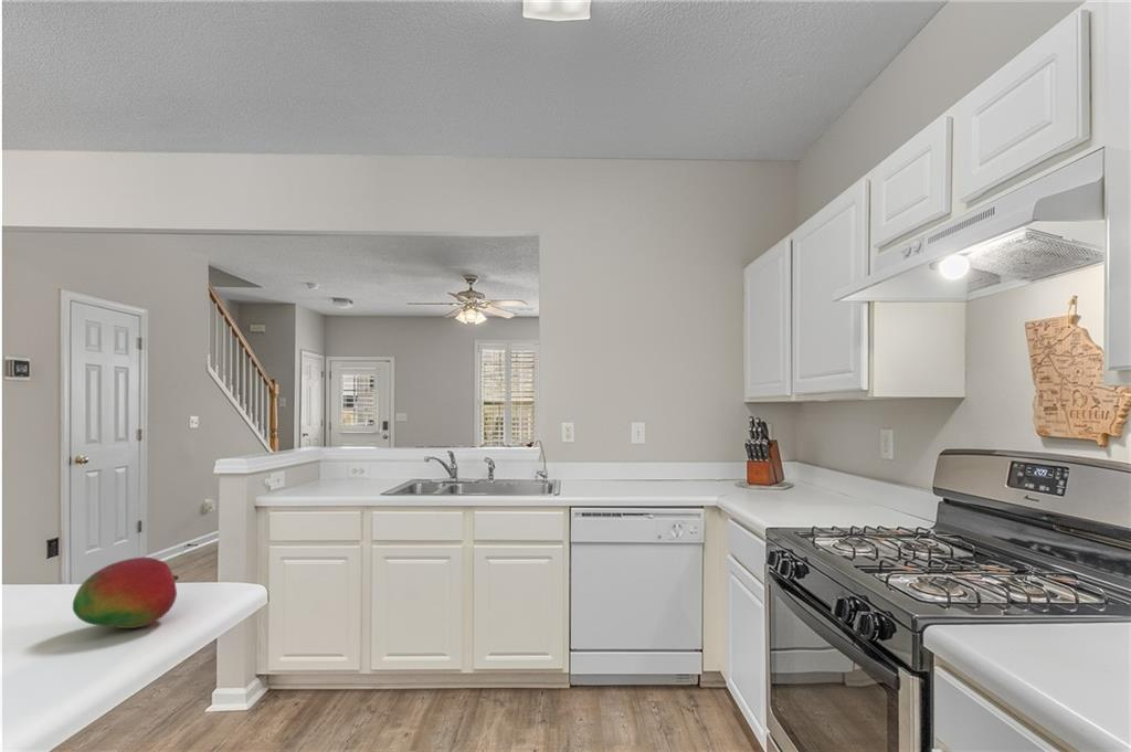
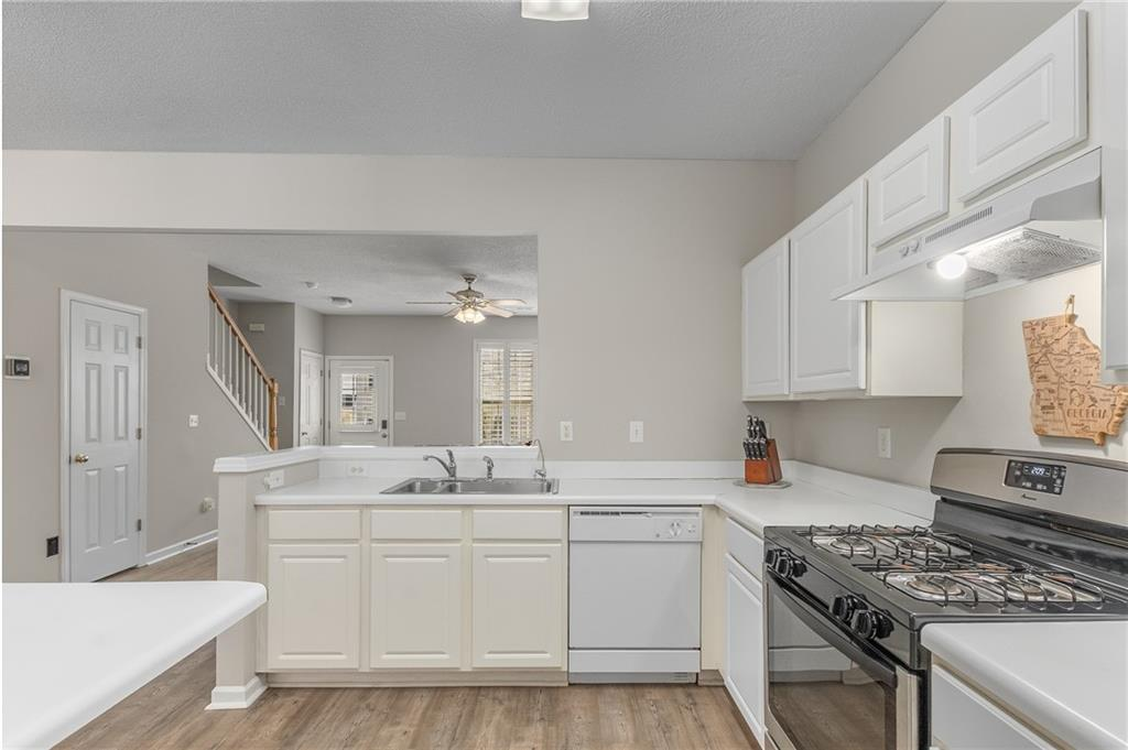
- fruit [72,557,180,629]
